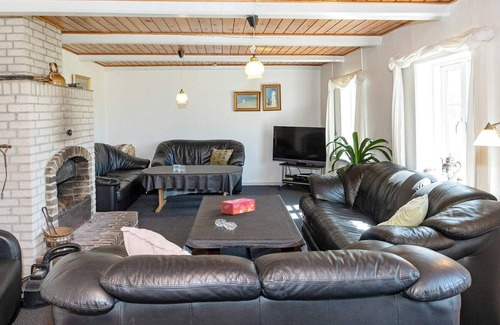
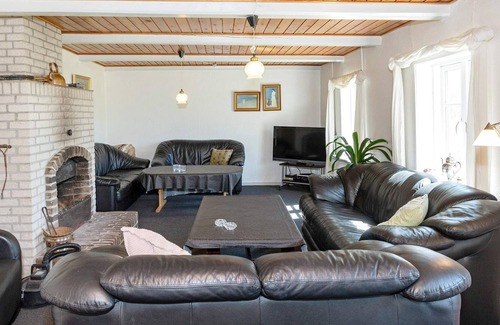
- tissue box [220,197,256,216]
